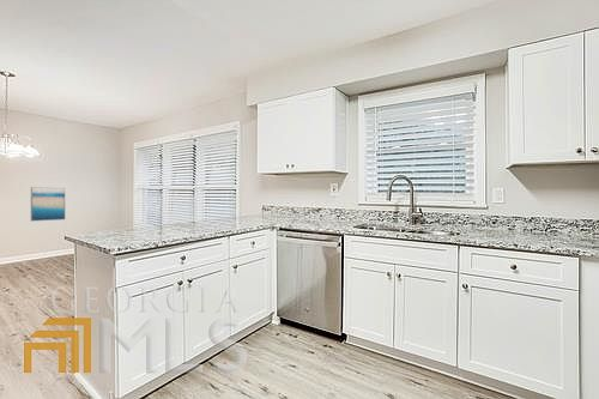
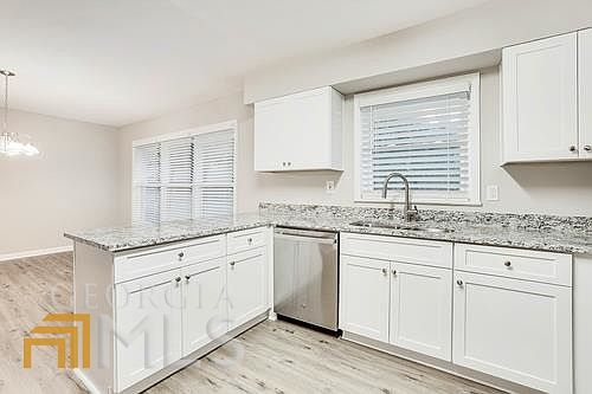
- wall art [30,186,66,222]
